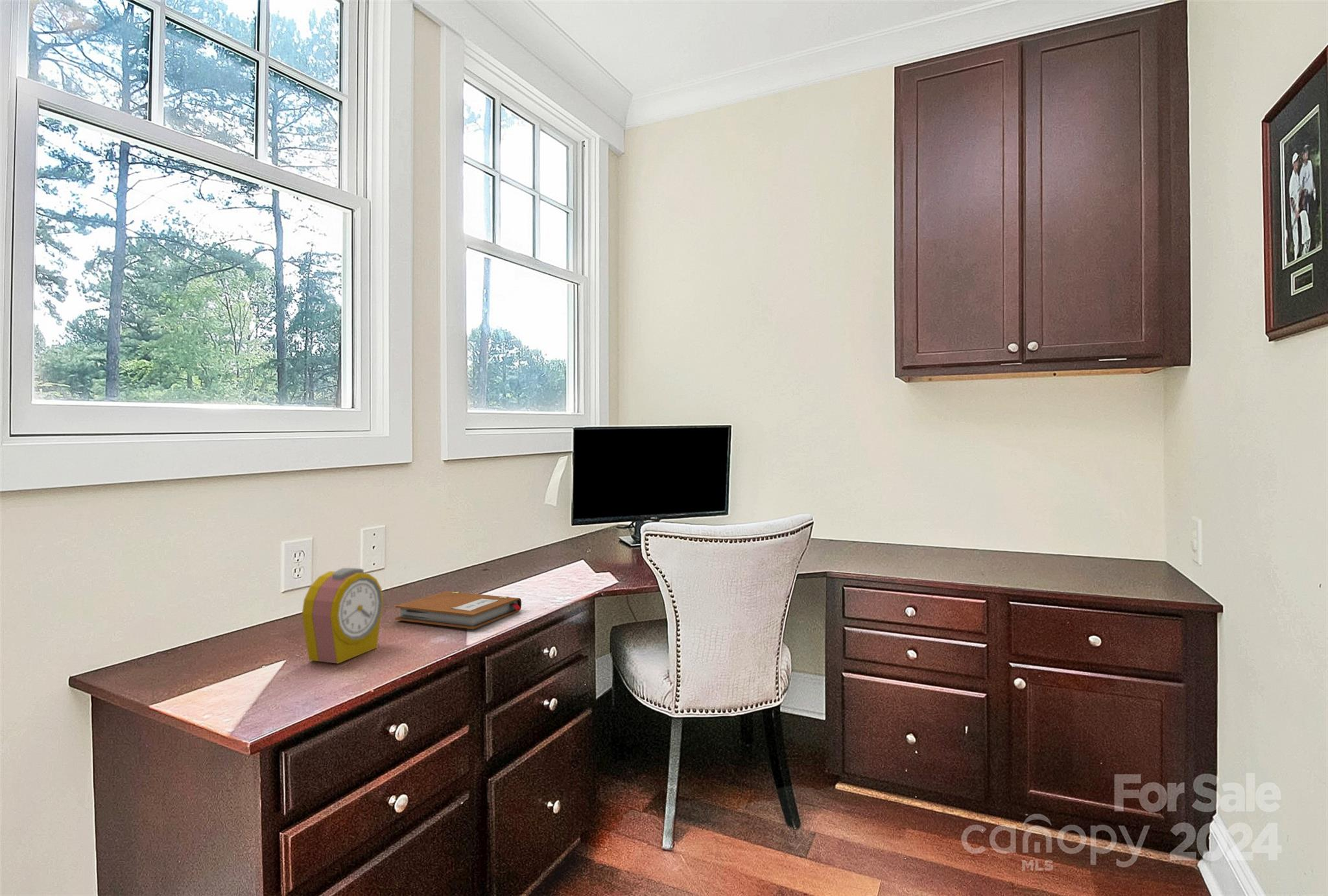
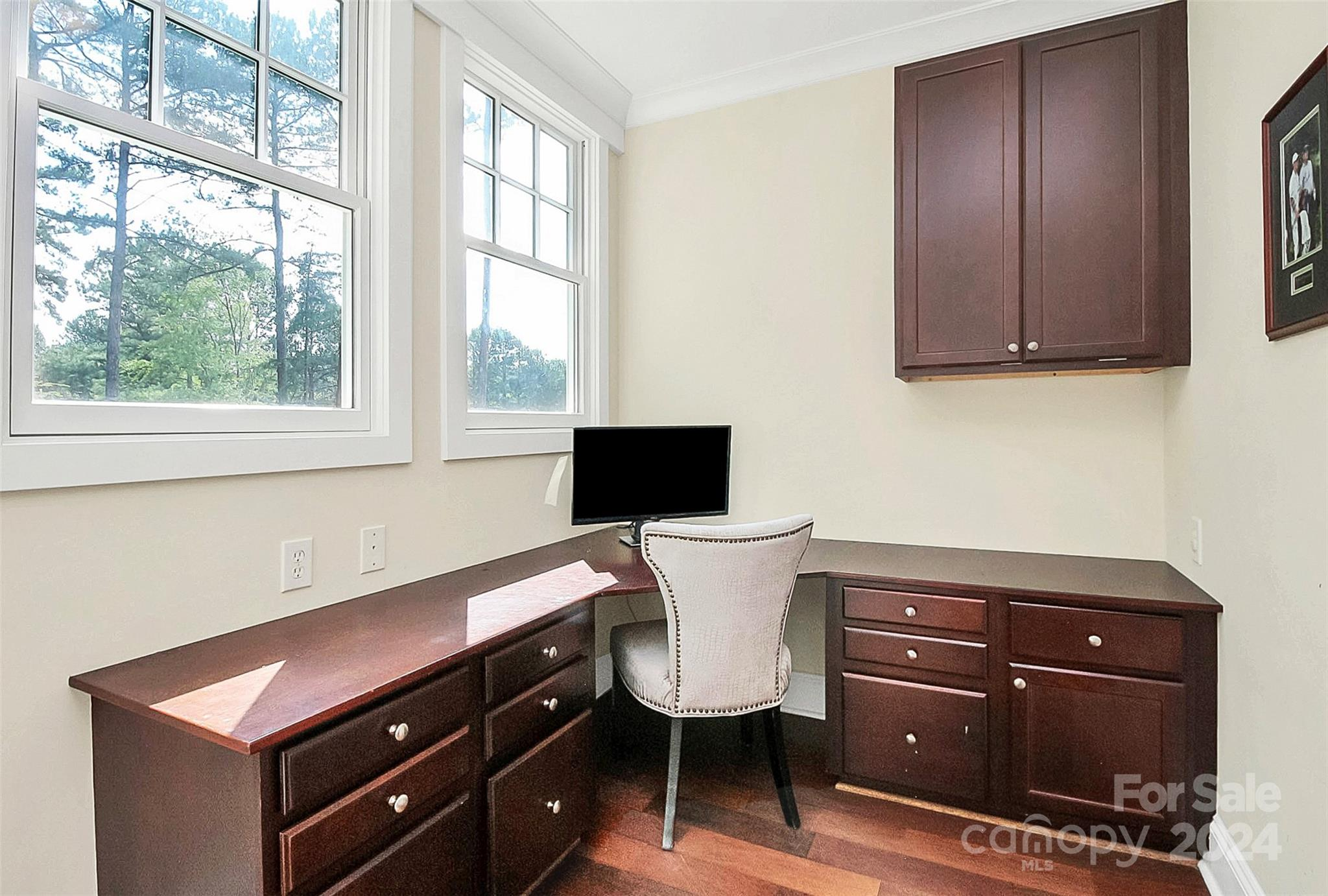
- notebook [395,591,522,630]
- alarm clock [302,567,384,664]
